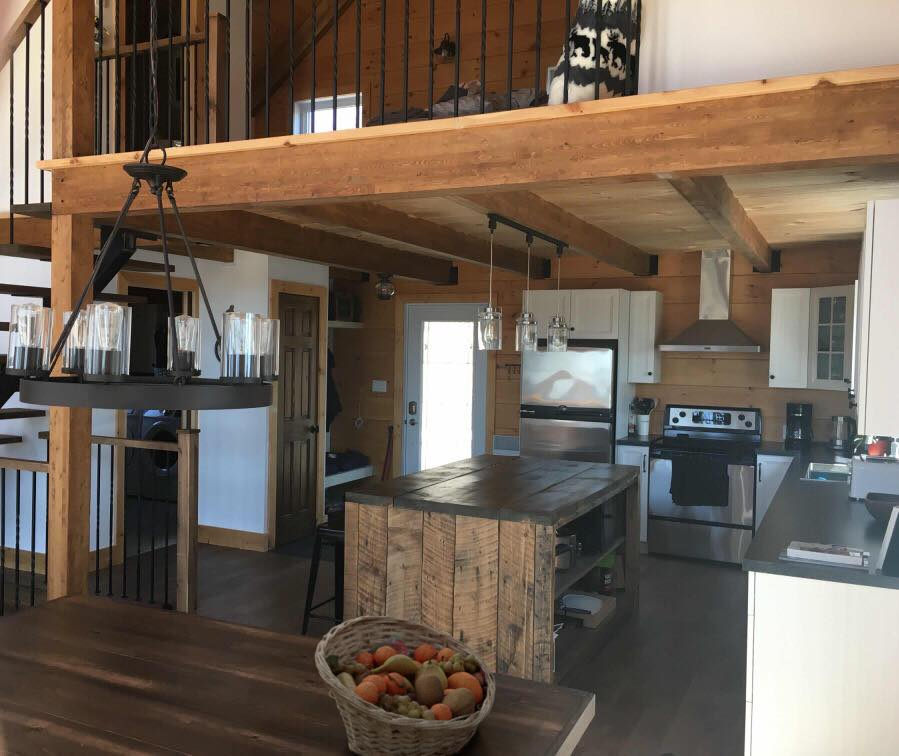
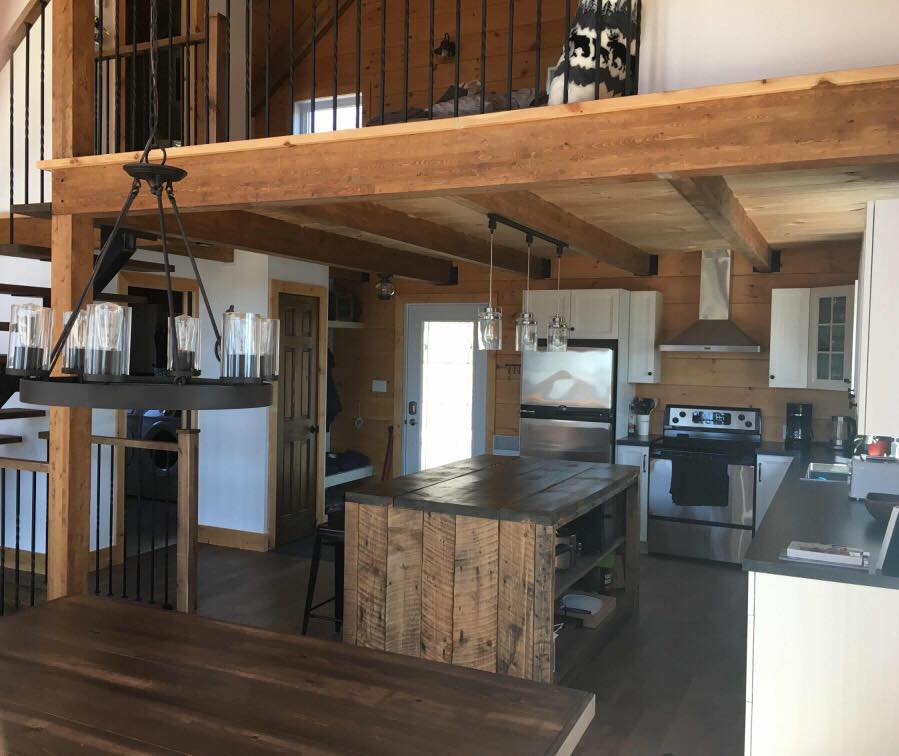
- fruit basket [314,615,497,756]
